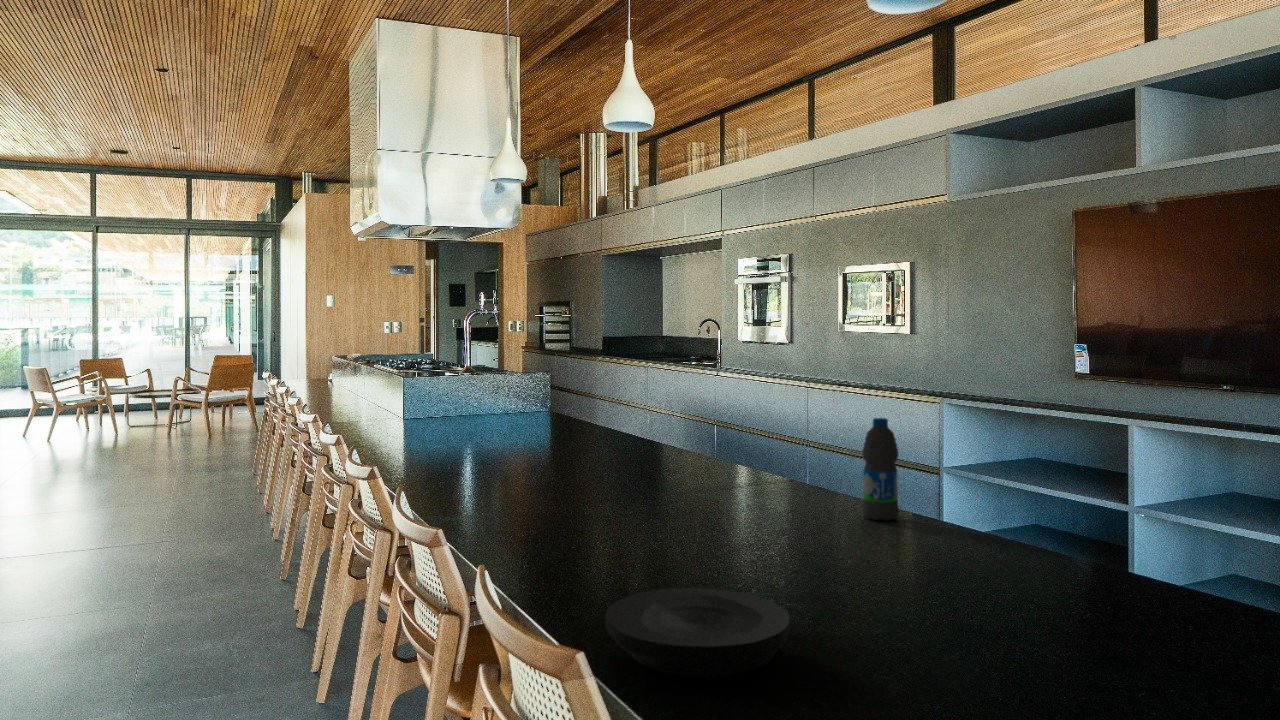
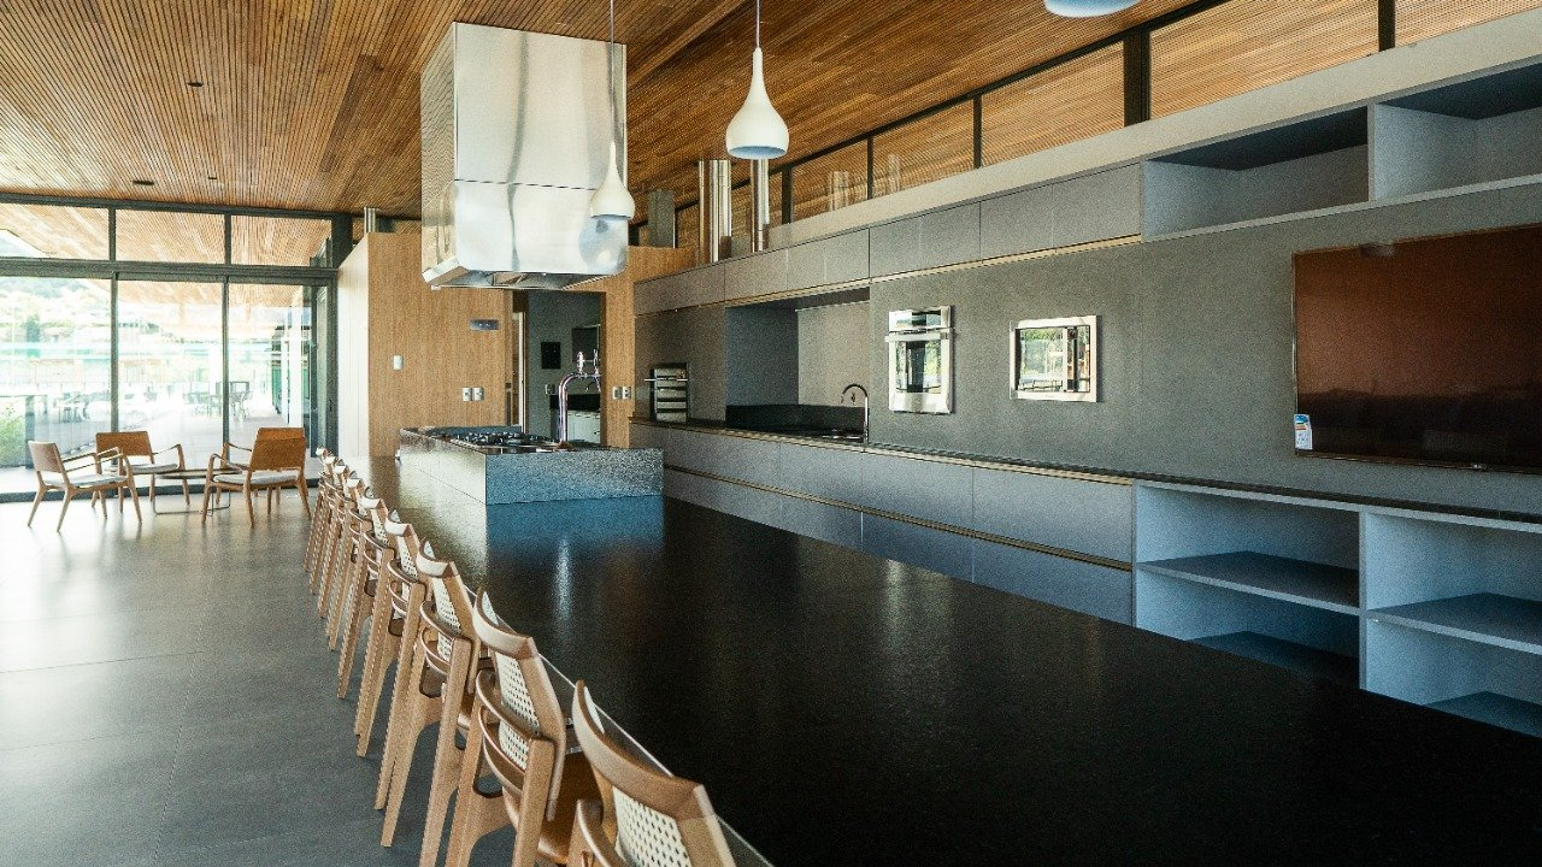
- plate [604,587,791,678]
- water bottle [861,417,900,522]
